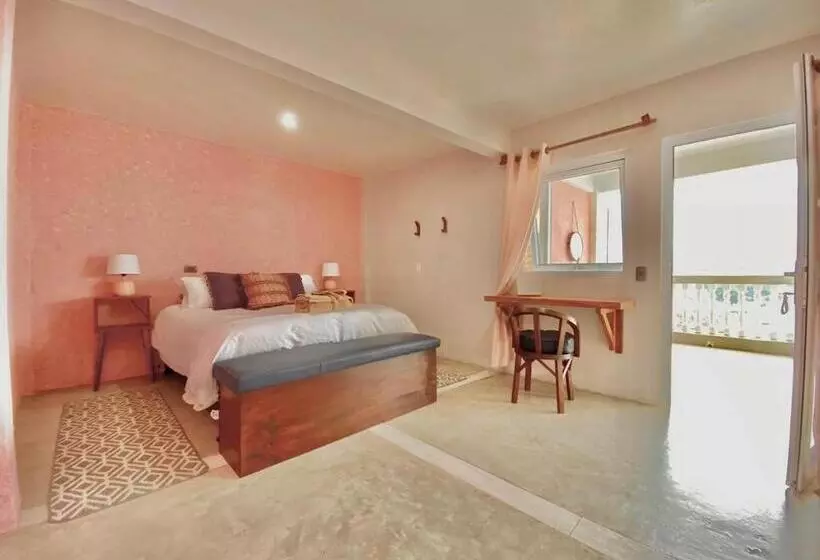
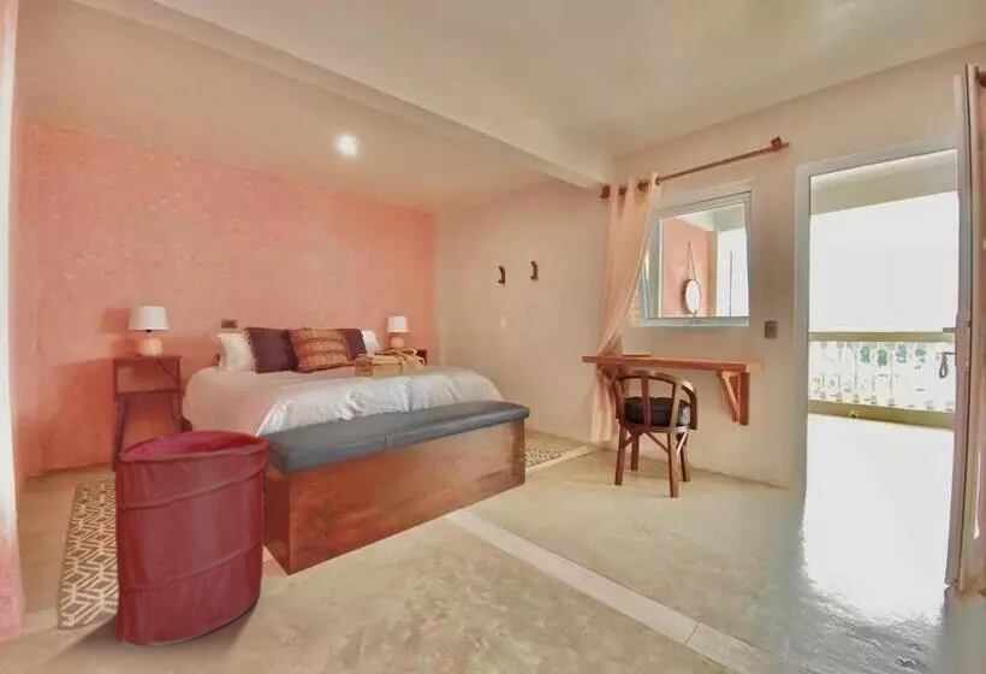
+ laundry hamper [113,428,271,649]
